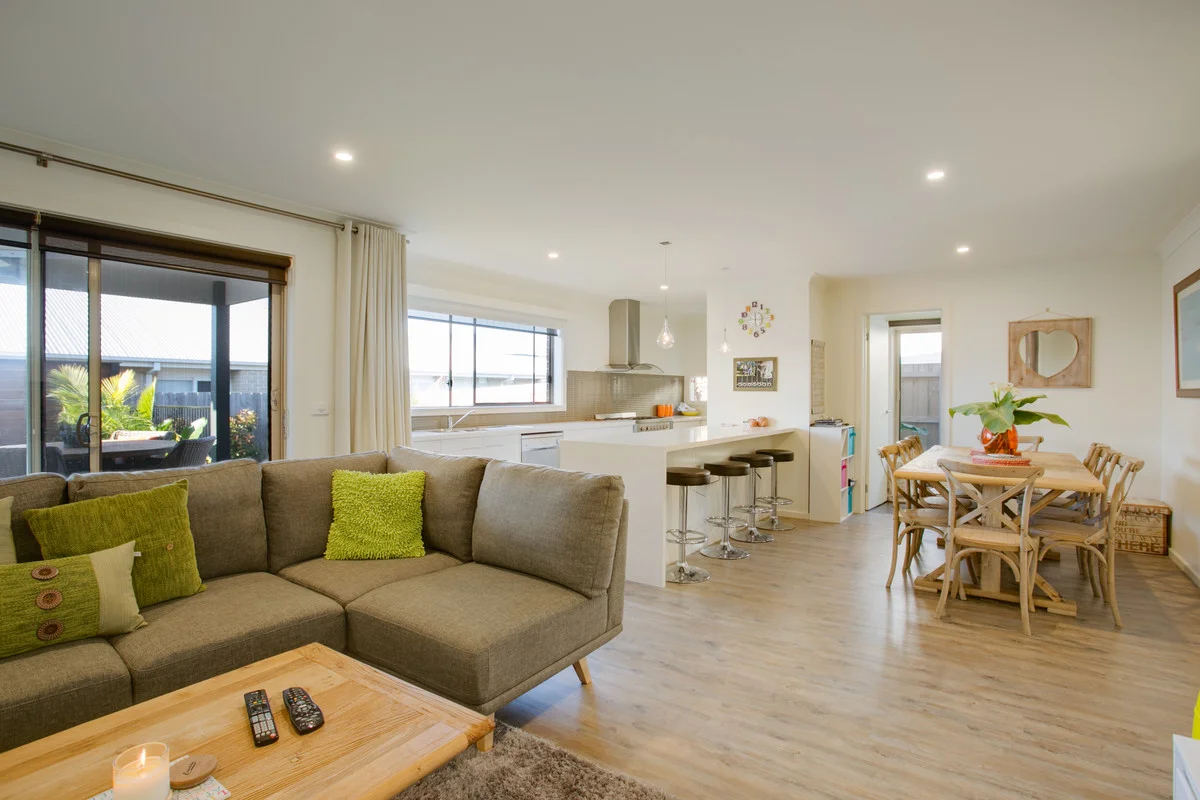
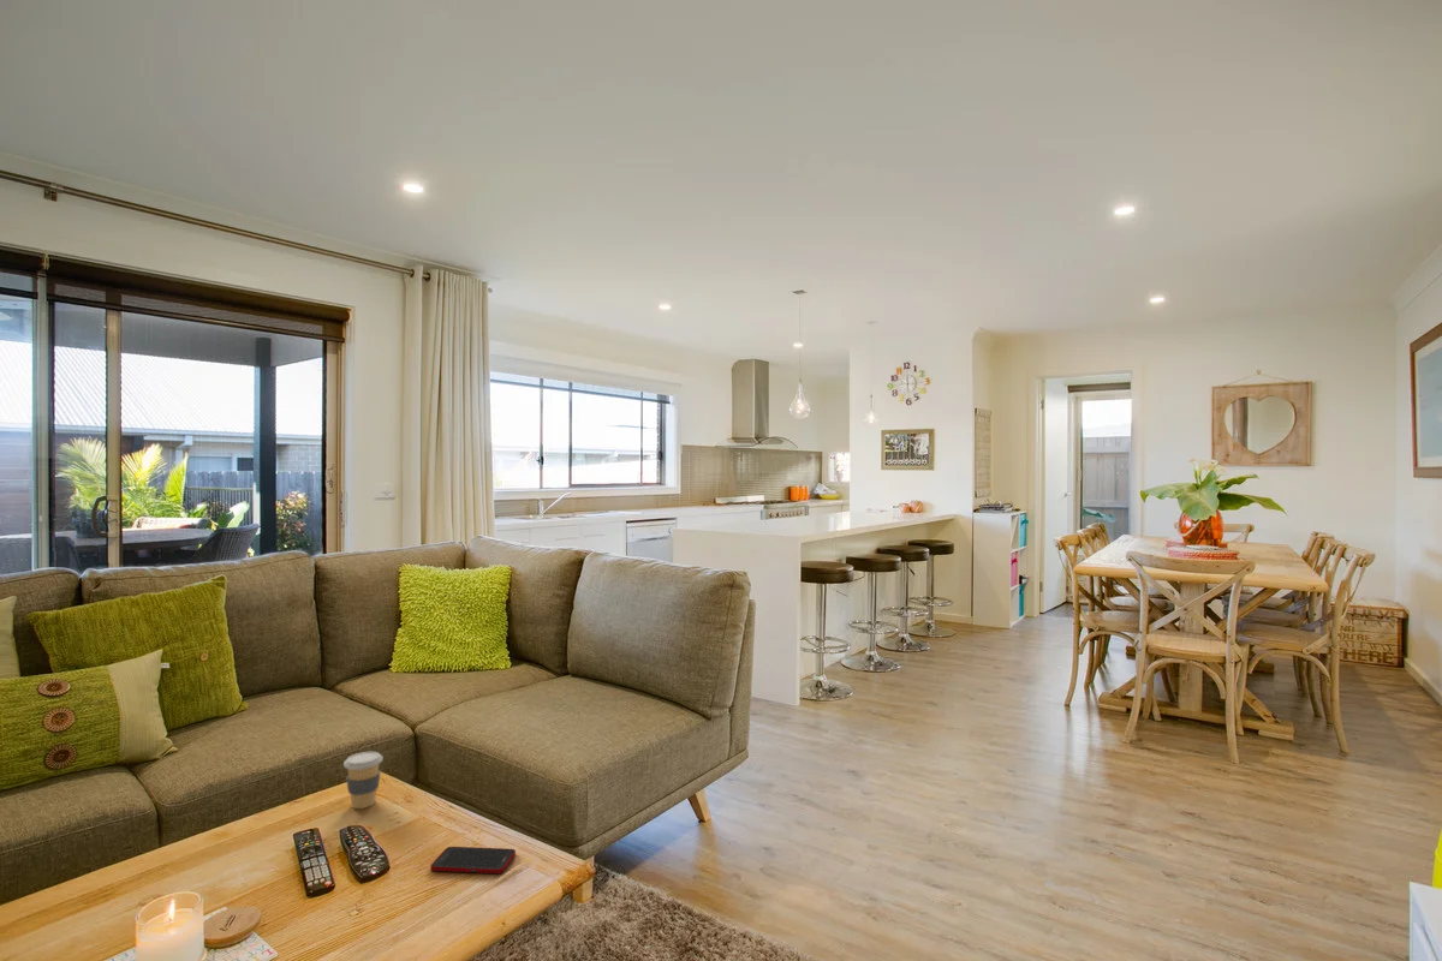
+ cell phone [430,846,517,875]
+ coffee cup [342,751,383,810]
